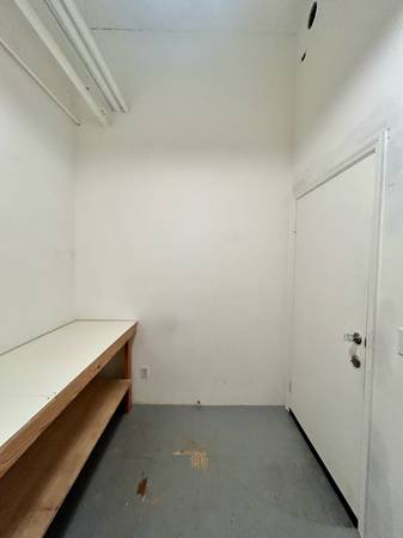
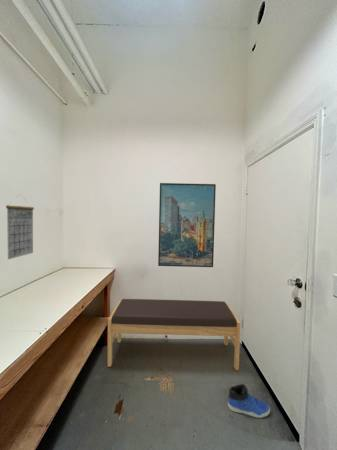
+ calendar [5,193,35,260]
+ bench [107,298,241,371]
+ sneaker [227,383,271,419]
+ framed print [157,182,217,268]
